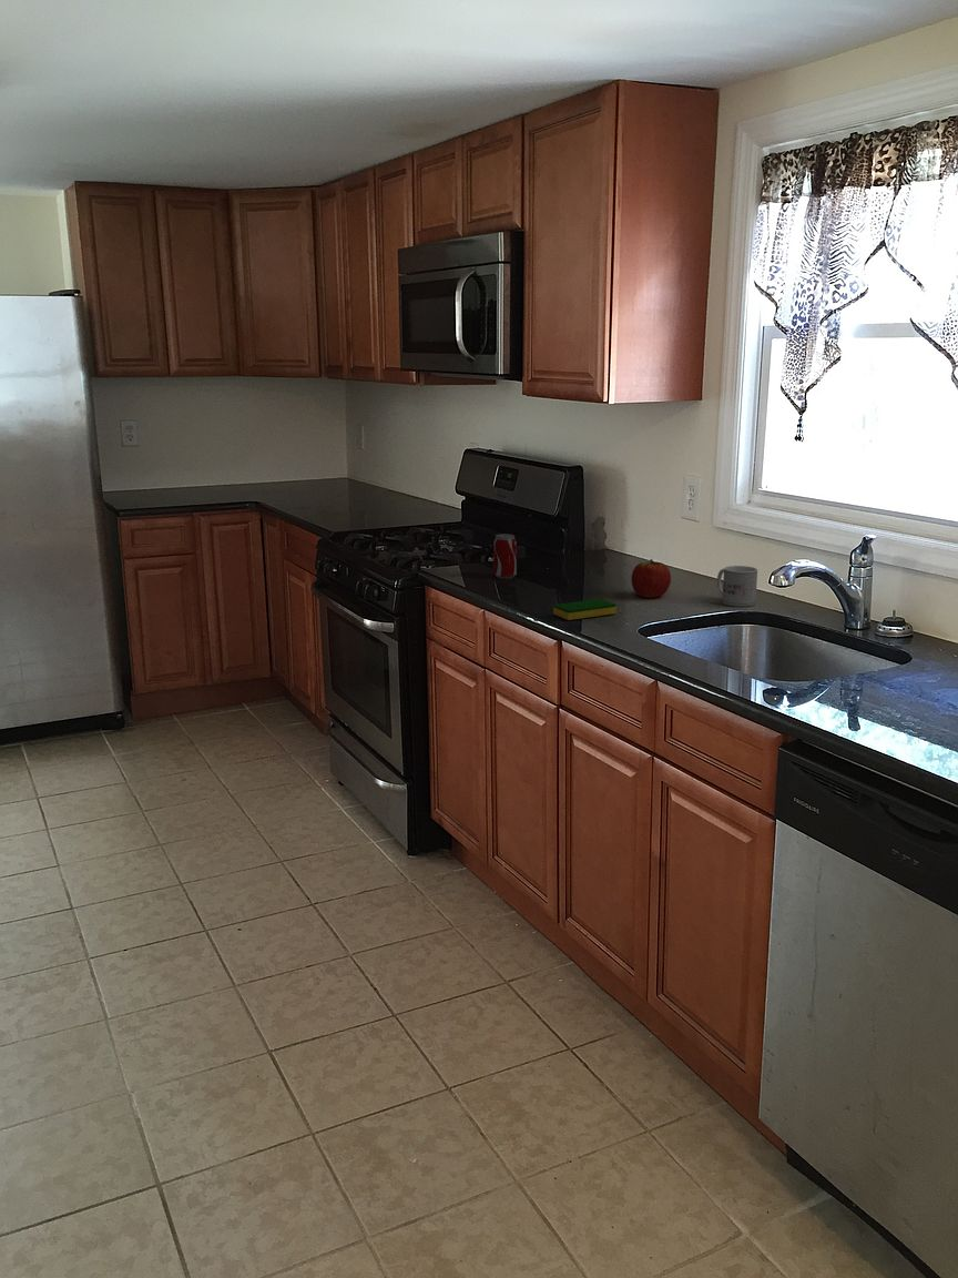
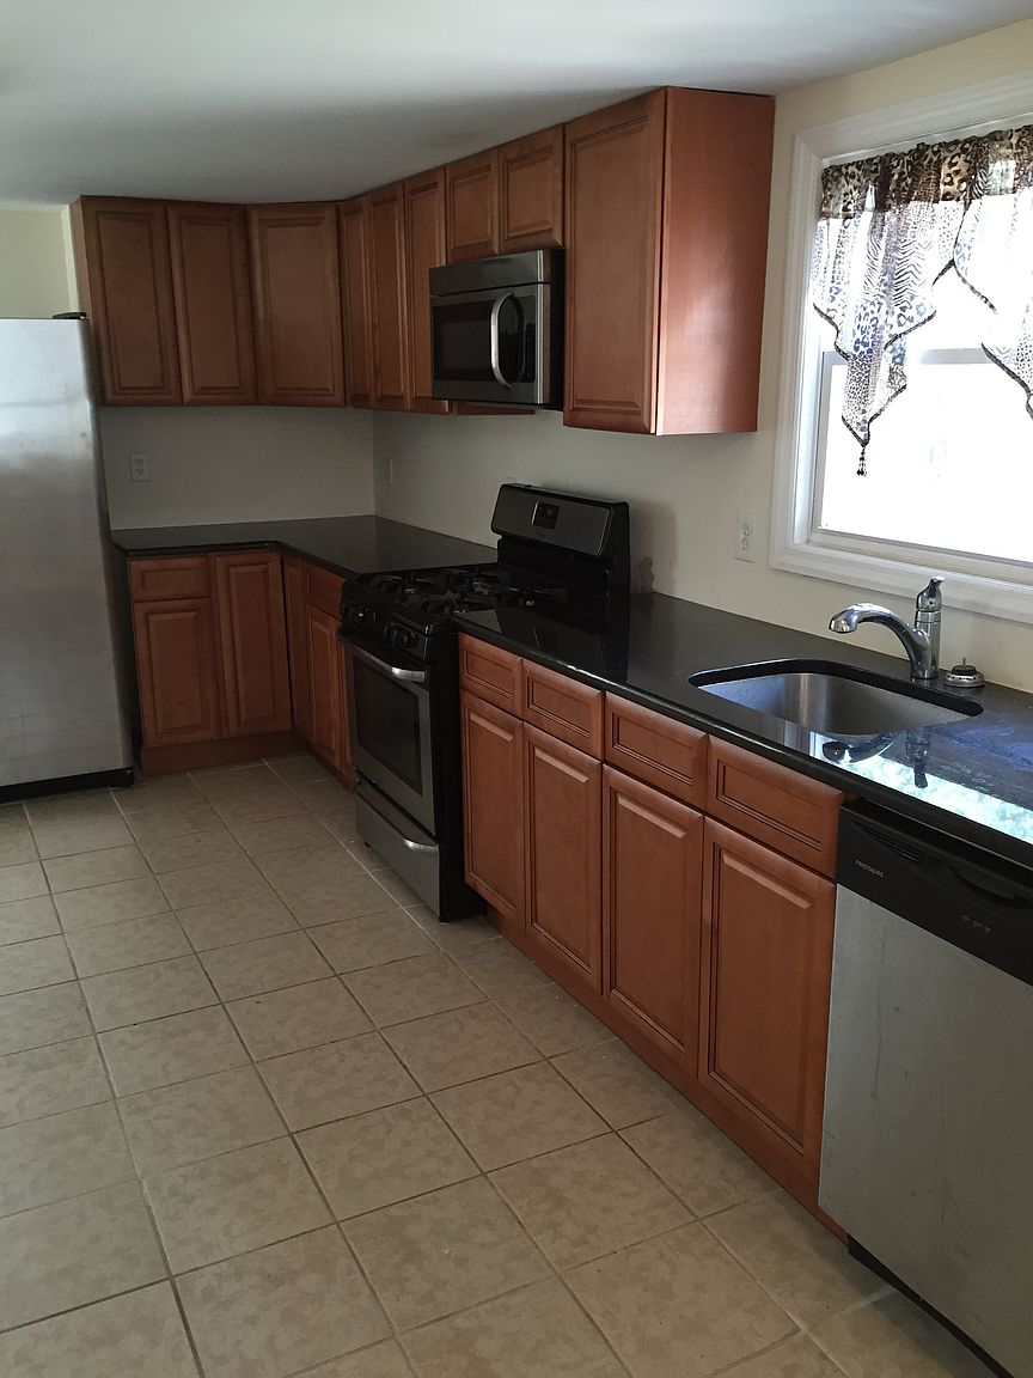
- mug [716,565,758,608]
- dish sponge [552,598,618,621]
- apple [630,558,672,599]
- beverage can [492,532,518,580]
